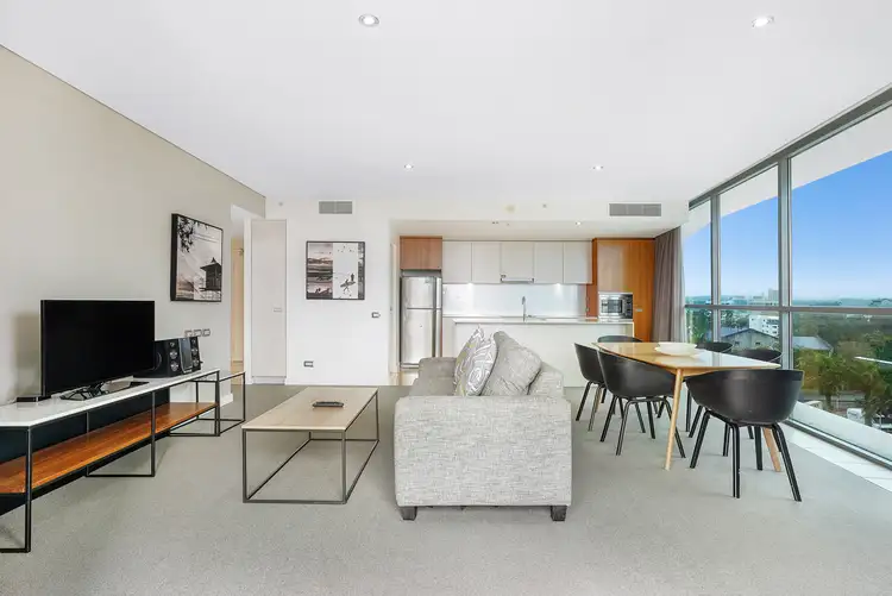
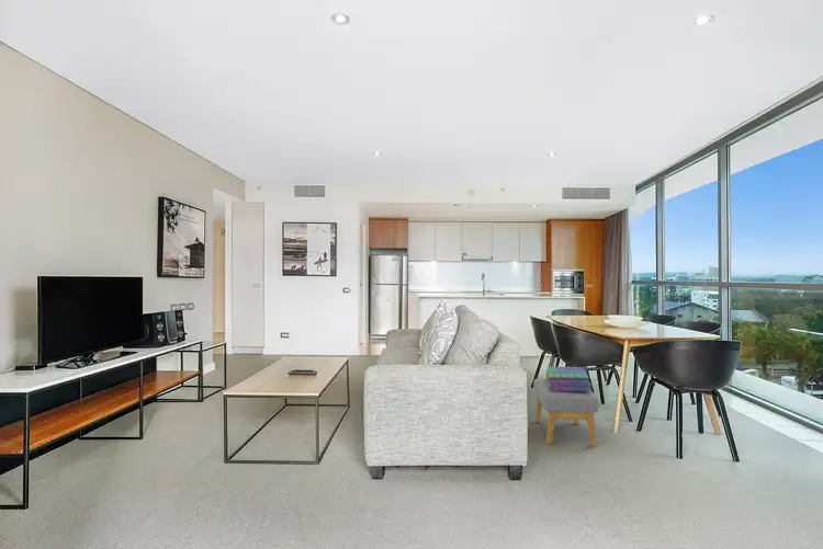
+ stack of books [544,366,593,392]
+ footstool [532,377,599,448]
